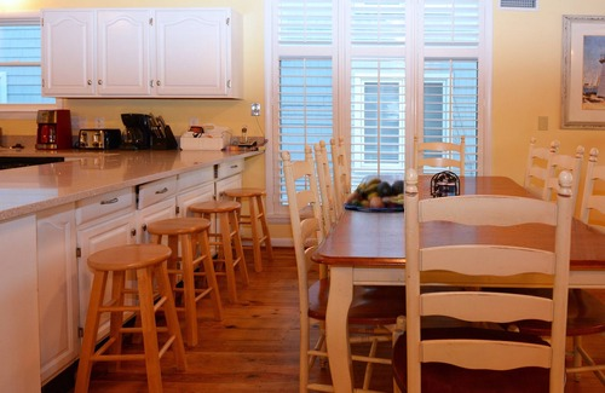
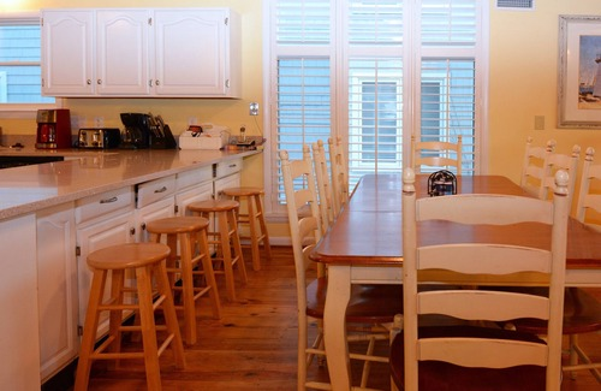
- fruit bowl [341,177,405,212]
